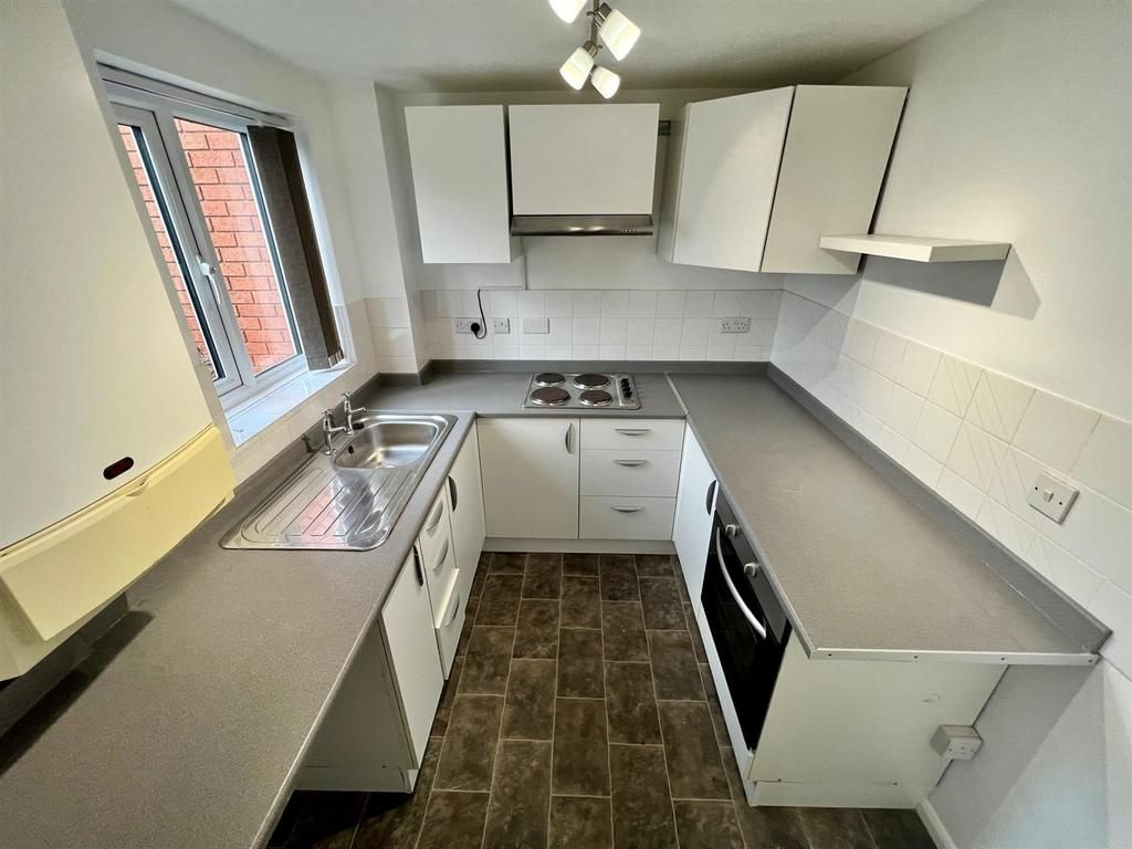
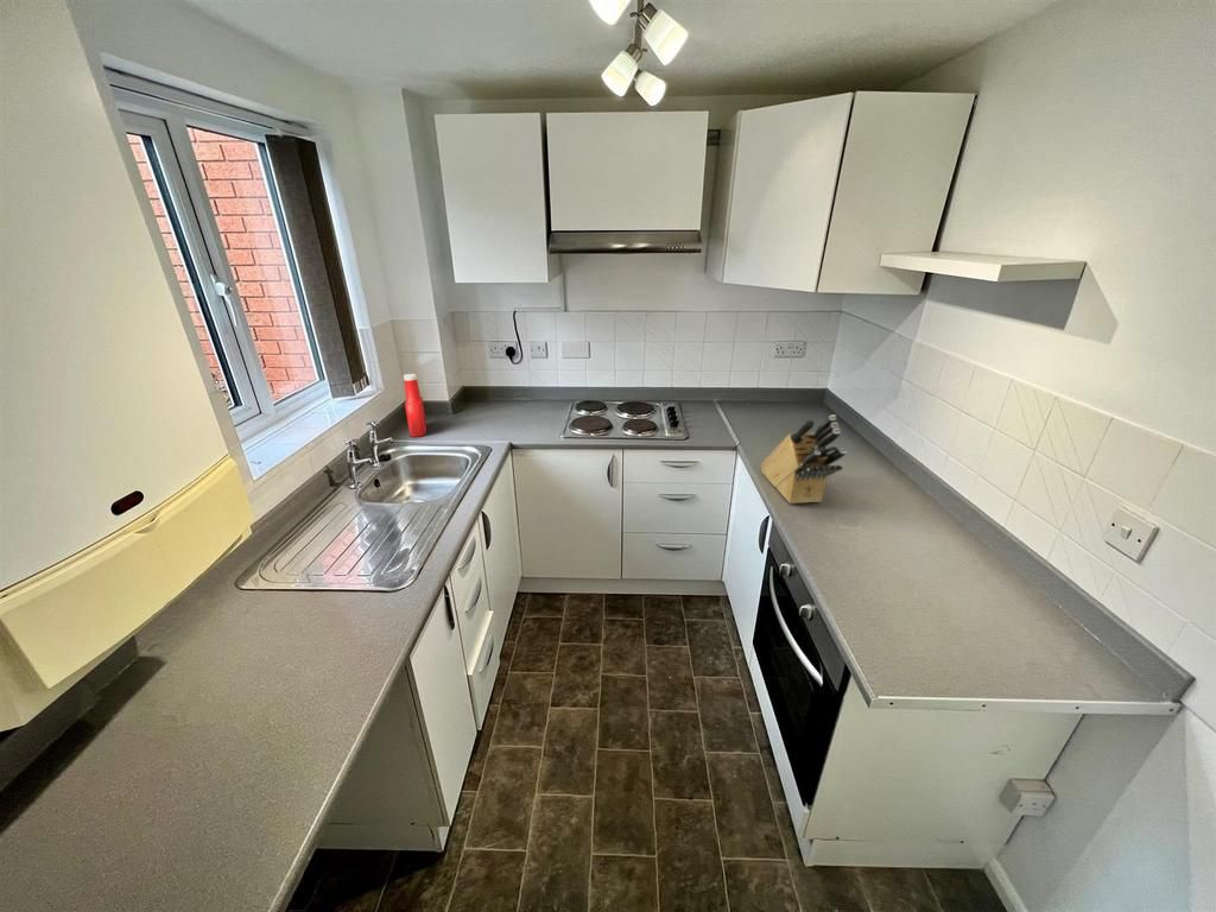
+ soap bottle [403,373,428,438]
+ knife block [760,413,848,505]
